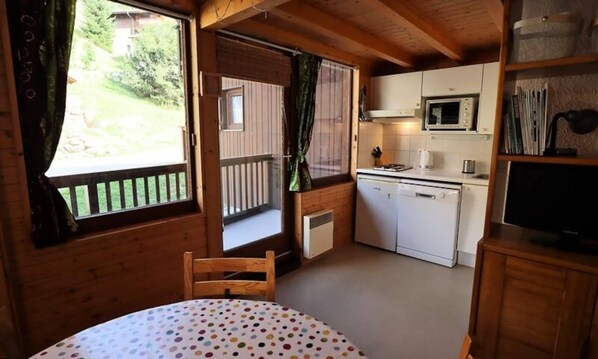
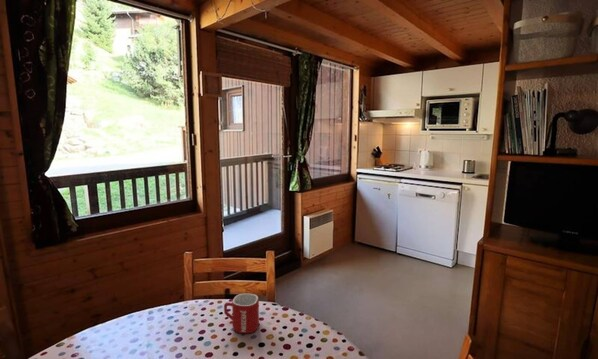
+ mug [223,292,260,334]
